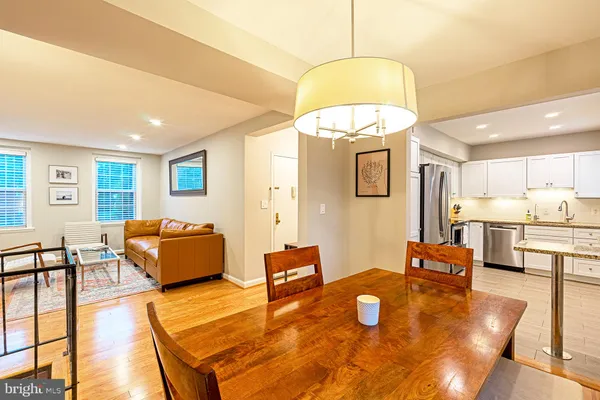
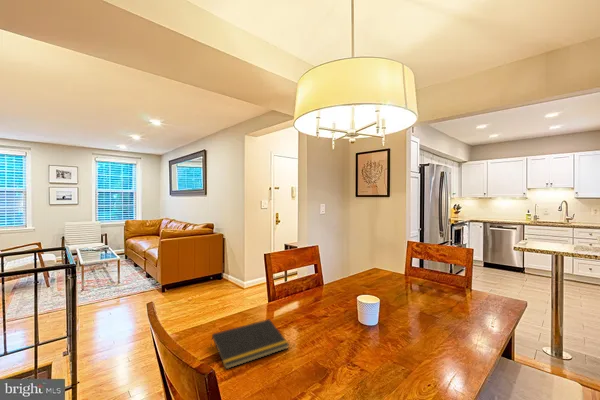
+ notepad [209,318,290,370]
